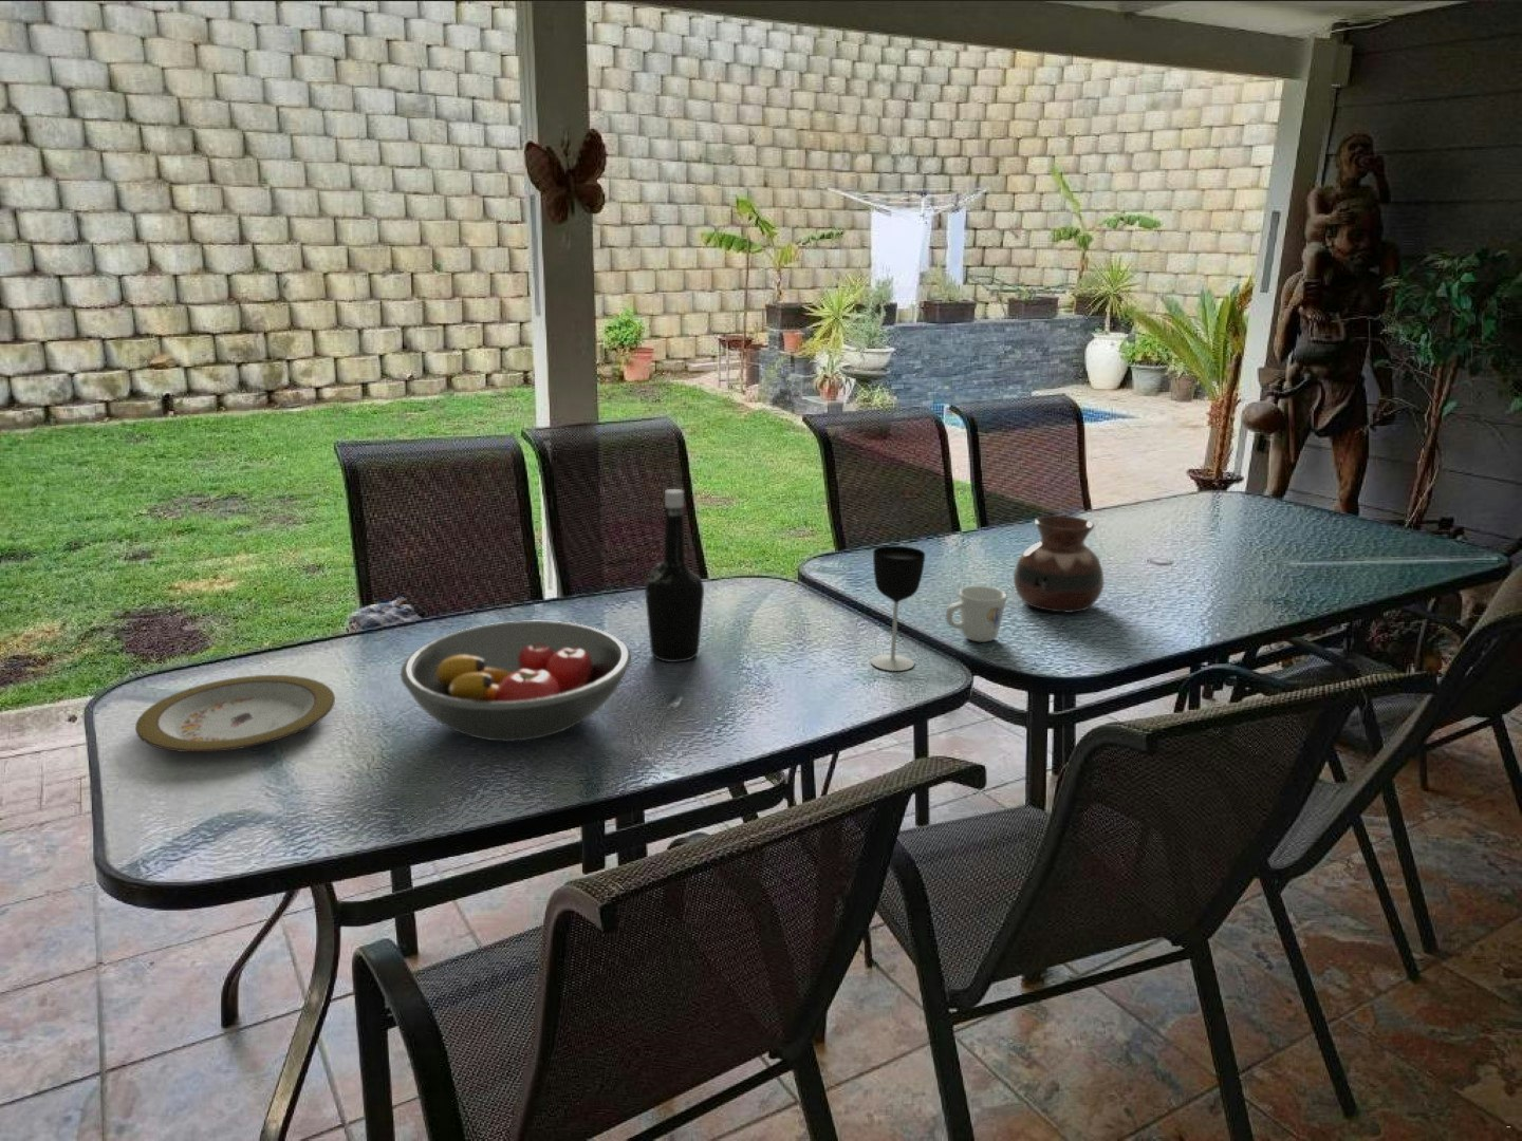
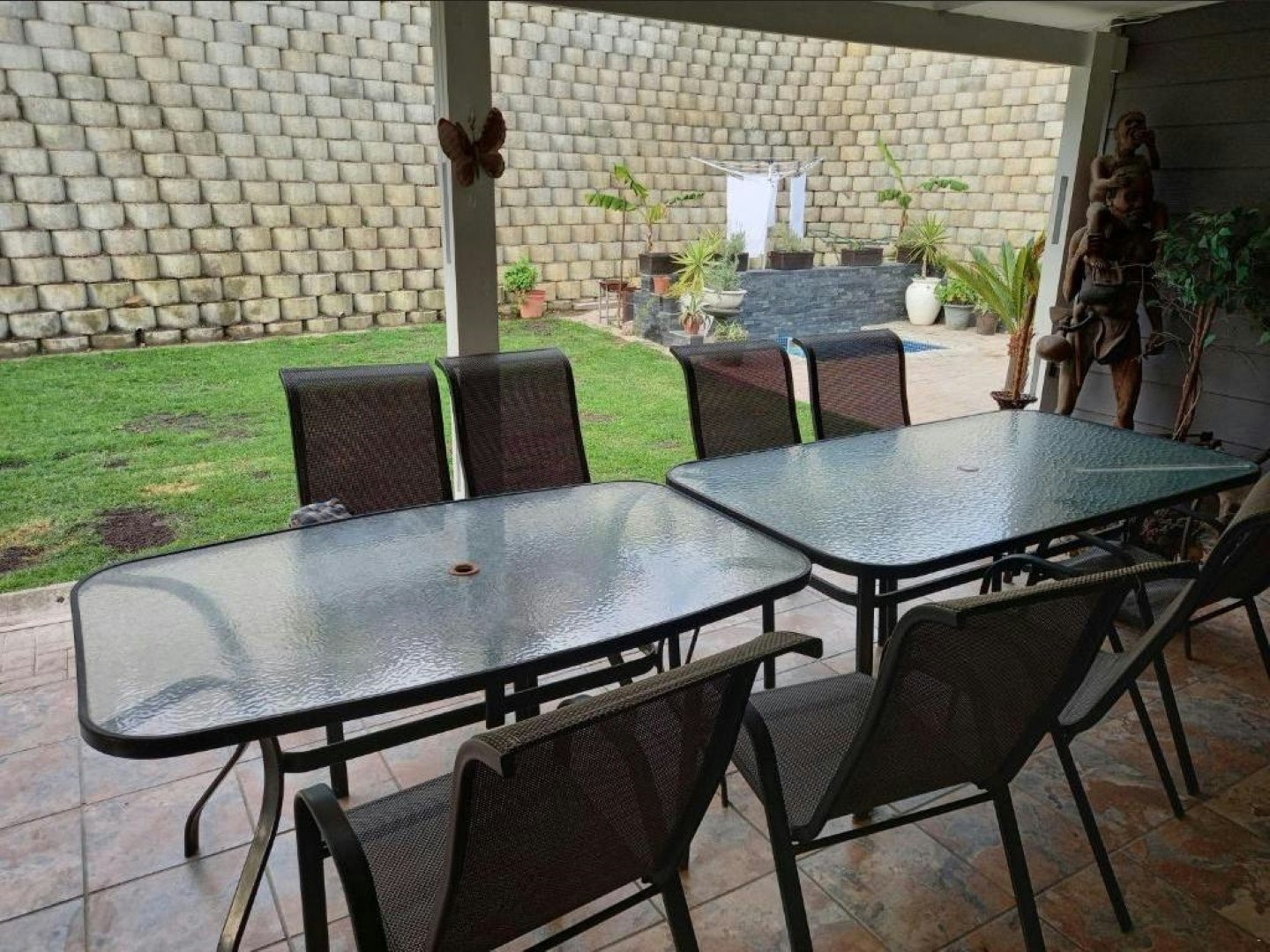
- fruit bowl [399,620,632,743]
- mug [944,585,1007,644]
- wine glass [870,545,926,672]
- bottle [644,488,705,664]
- plate [134,674,336,753]
- vase [1013,514,1106,612]
